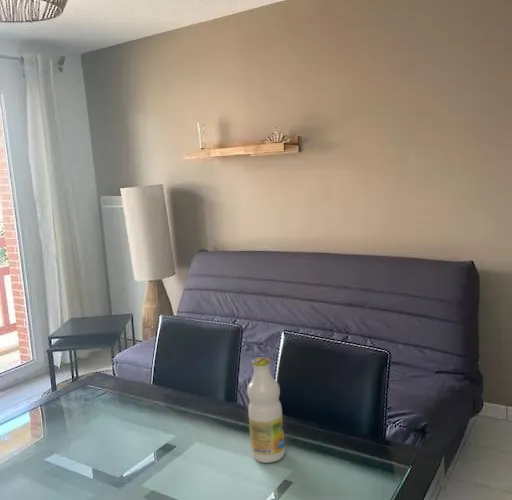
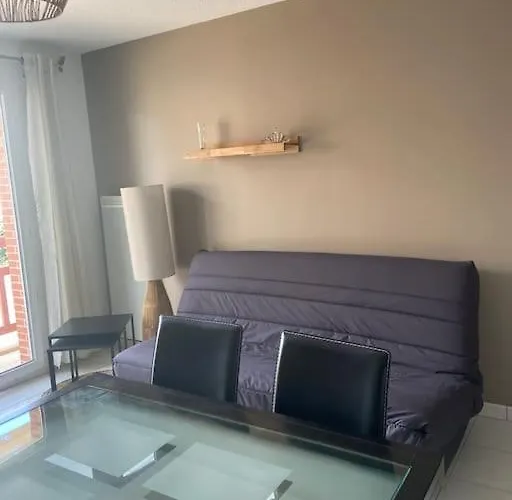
- bottle [246,356,286,464]
